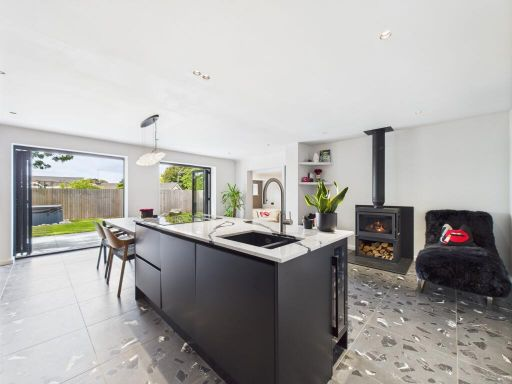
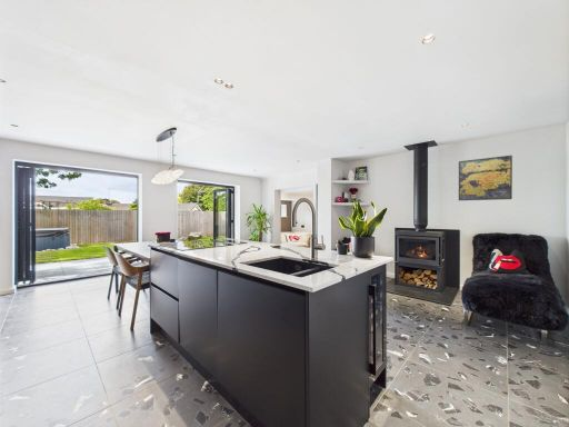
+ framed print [458,155,513,201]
